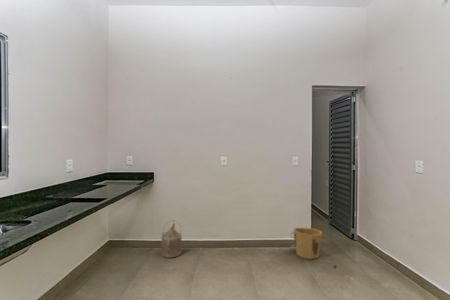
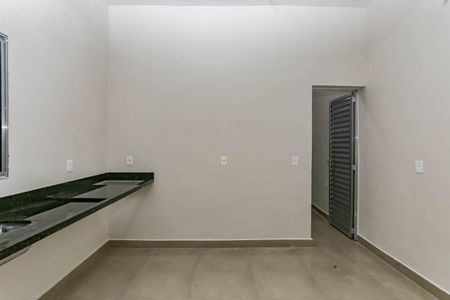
- bucket [289,227,326,260]
- watering can [161,220,182,259]
